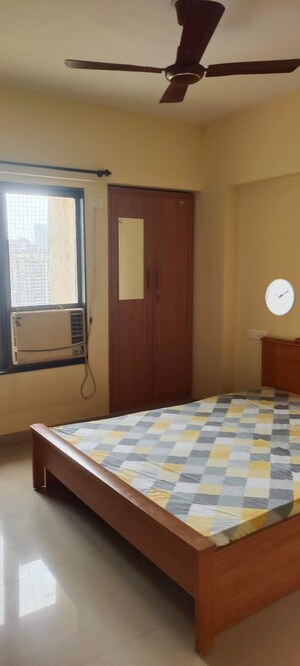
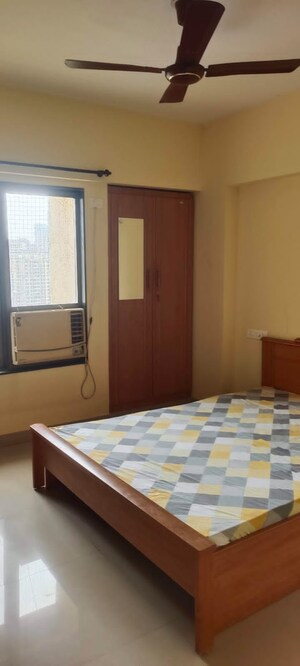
- wall clock [265,278,296,317]
